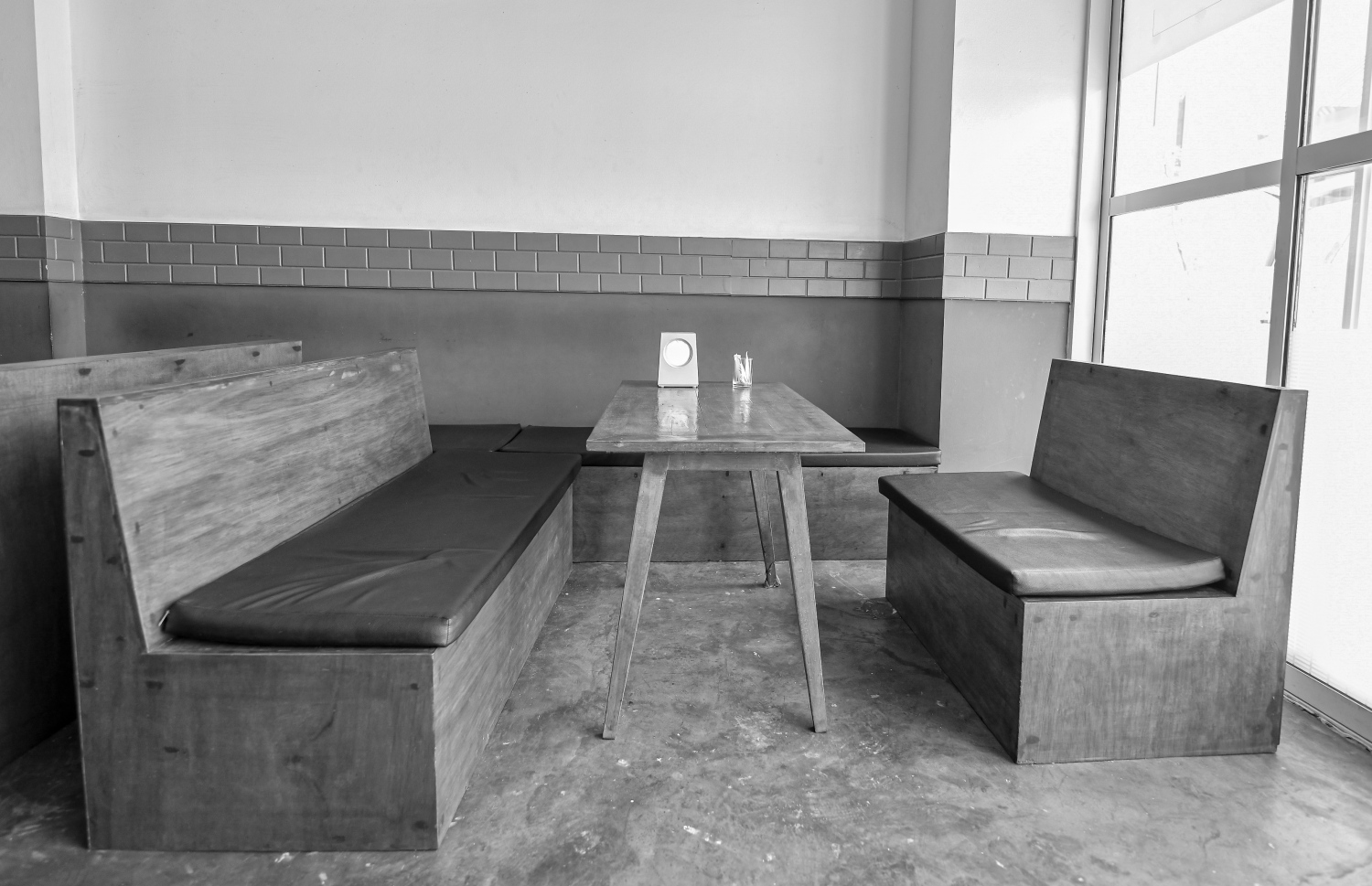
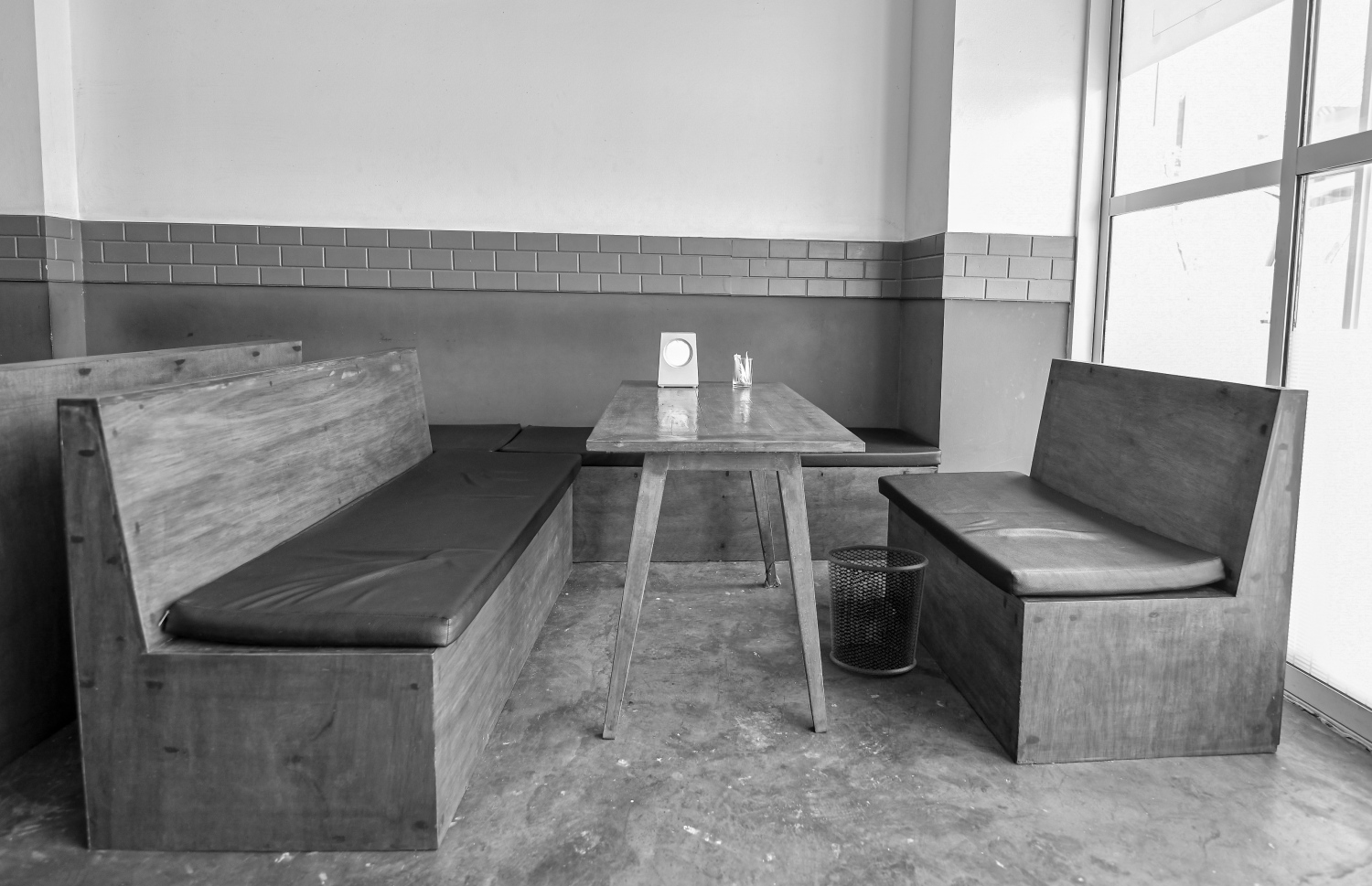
+ waste bin [824,544,929,676]
